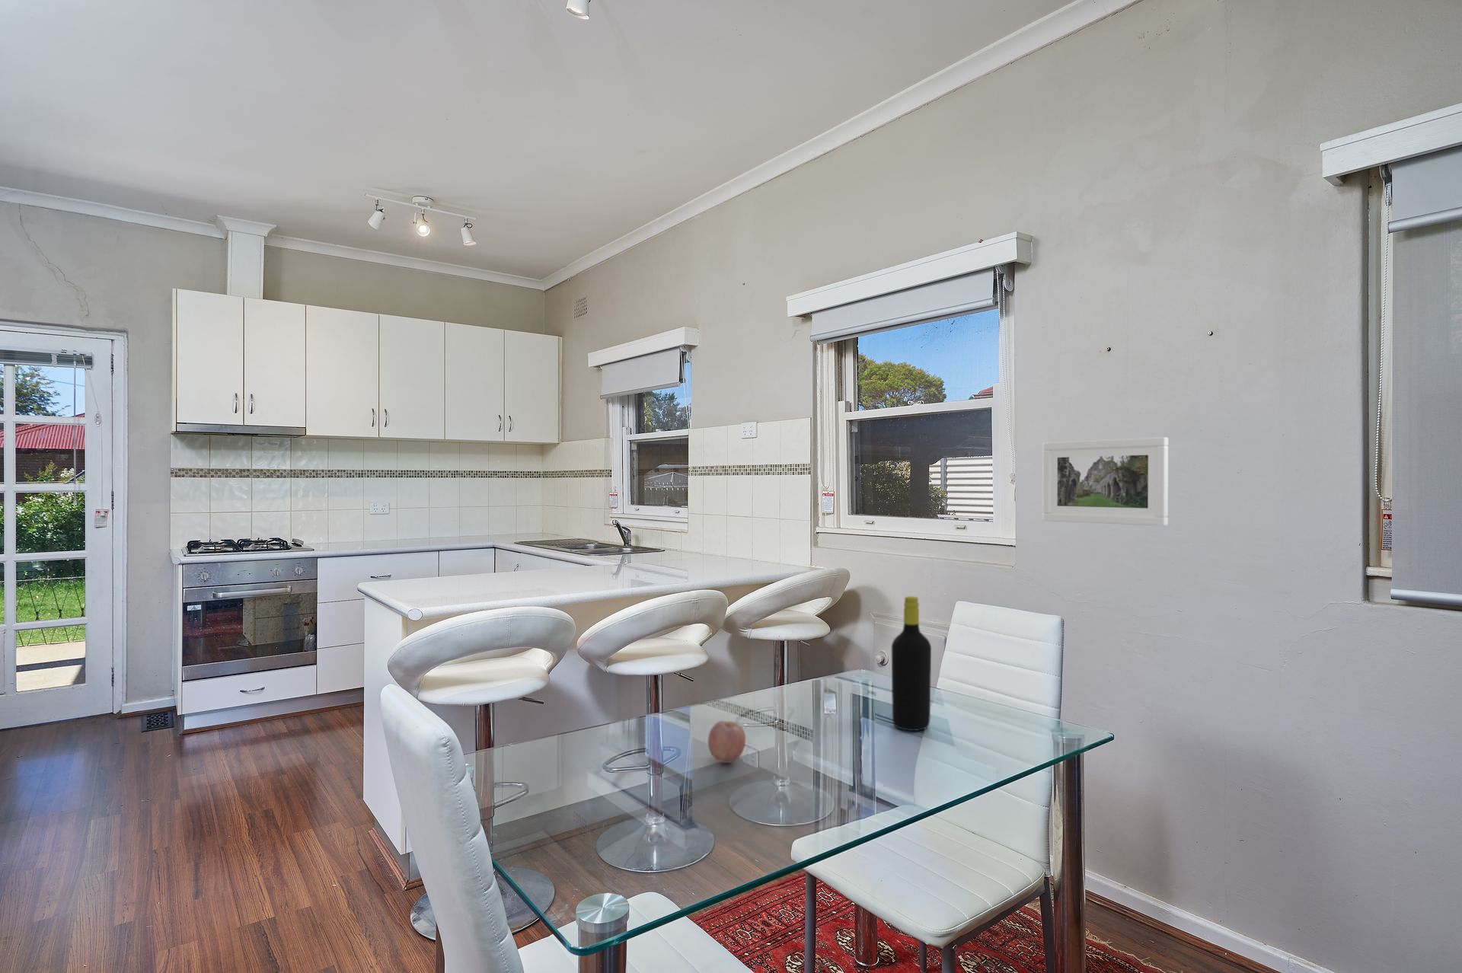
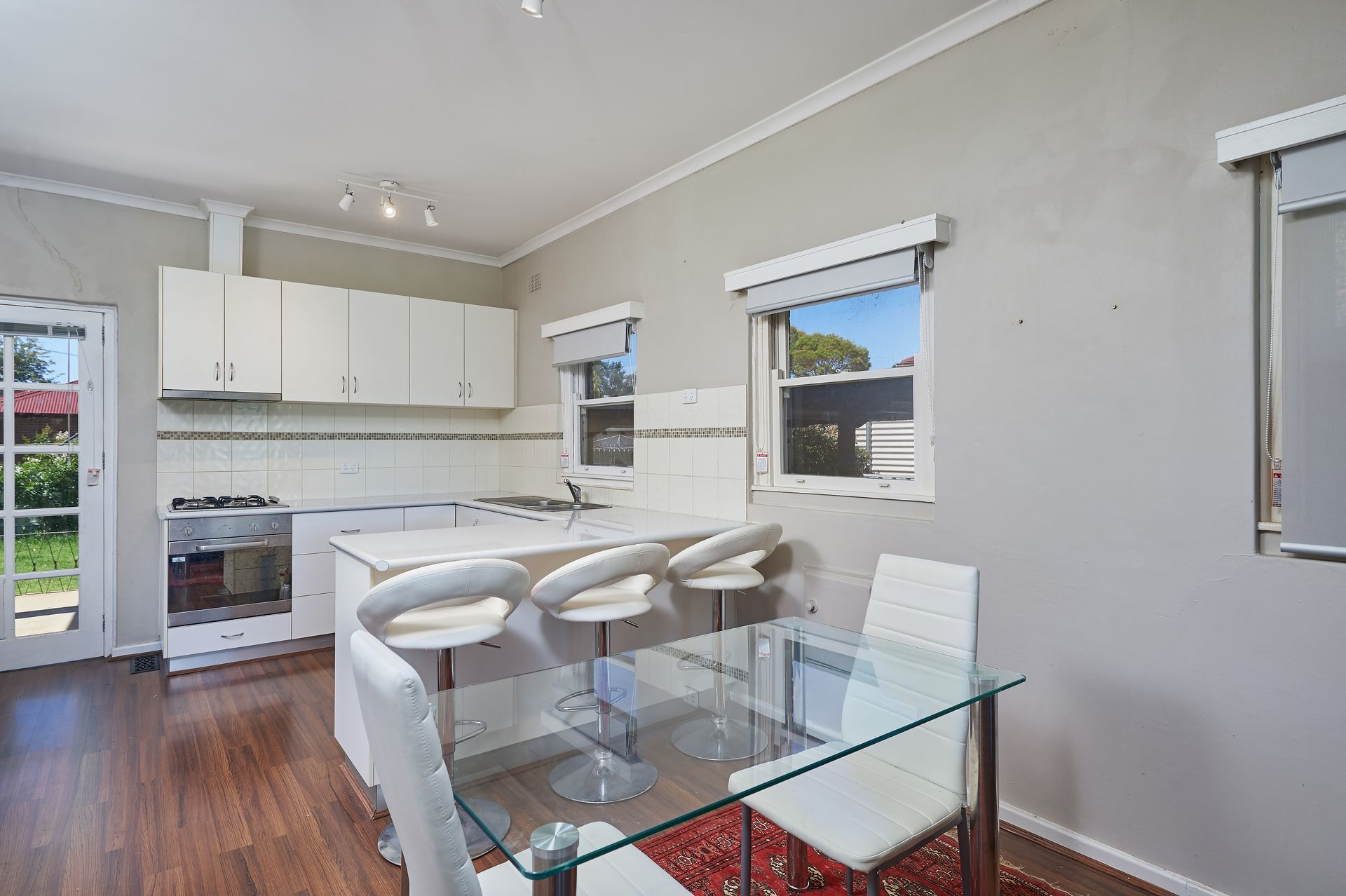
- bottle [891,595,932,732]
- fruit [707,720,746,763]
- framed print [1042,437,1169,527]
